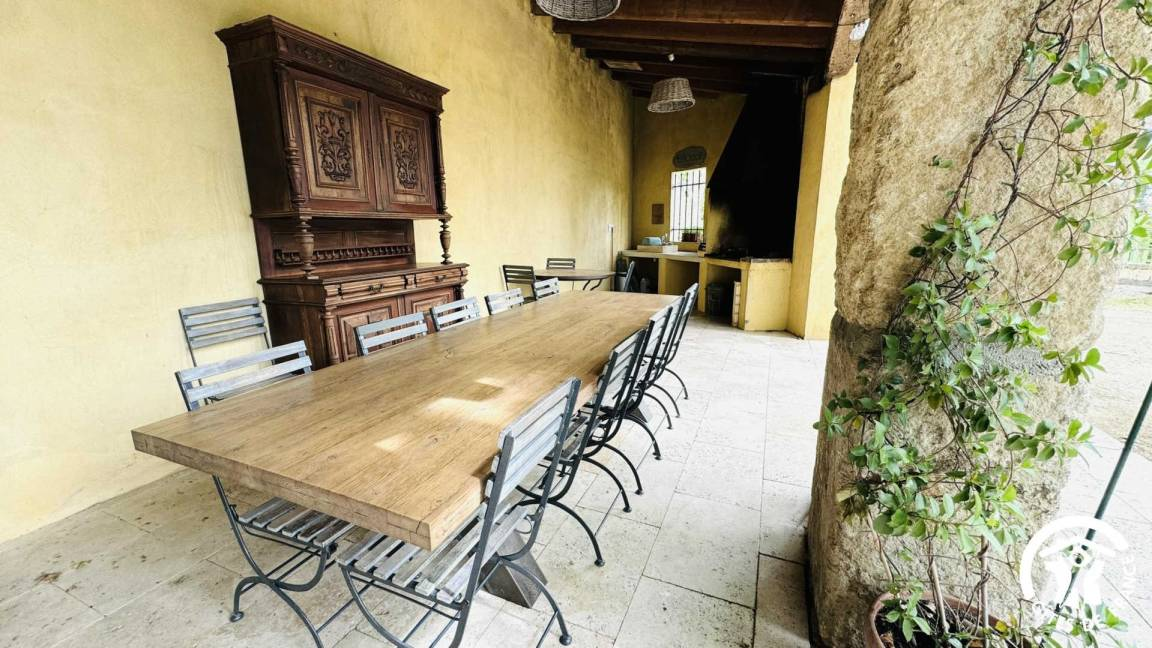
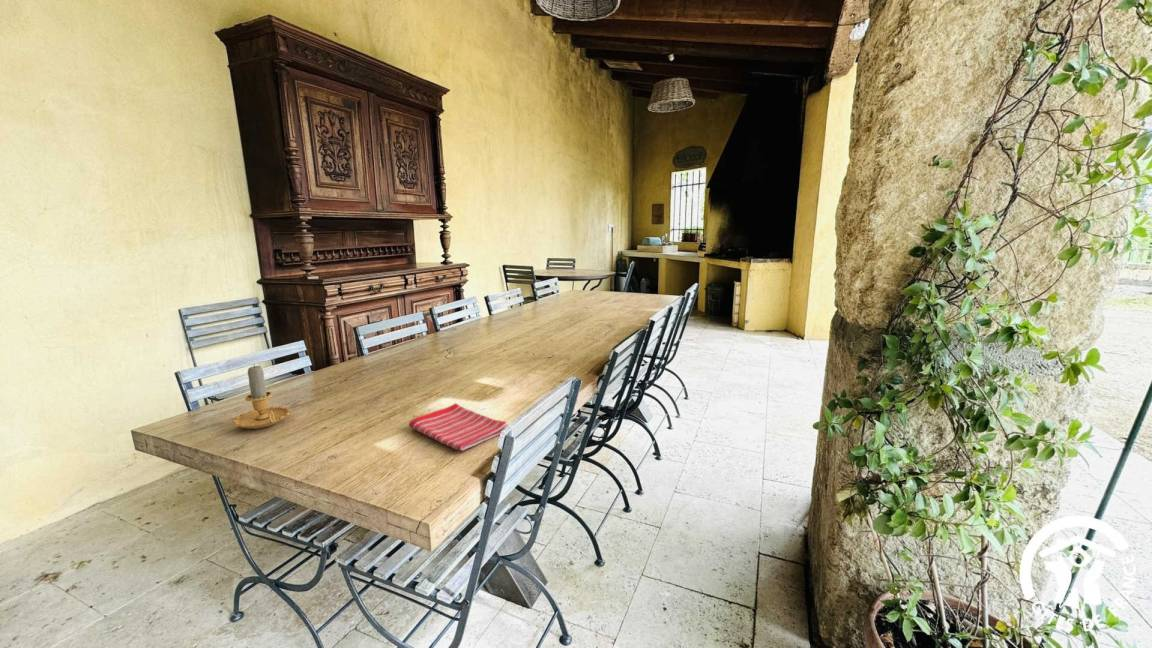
+ candle [231,364,292,430]
+ dish towel [408,402,508,452]
